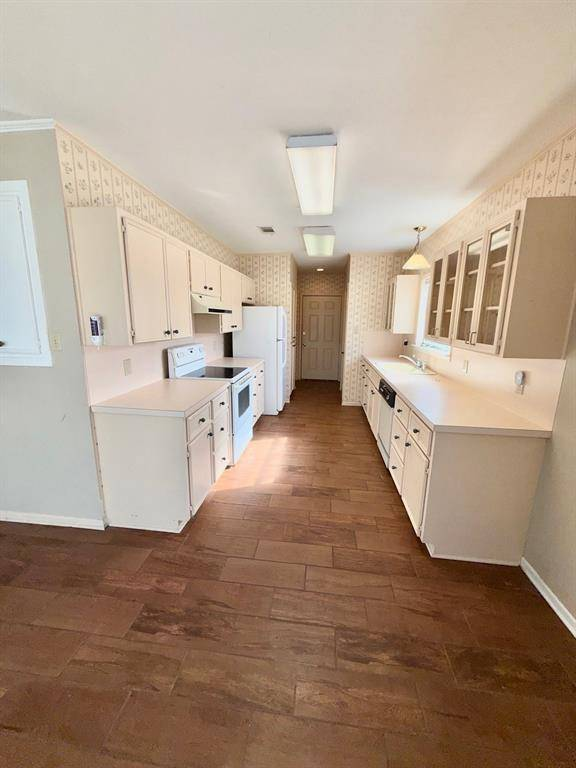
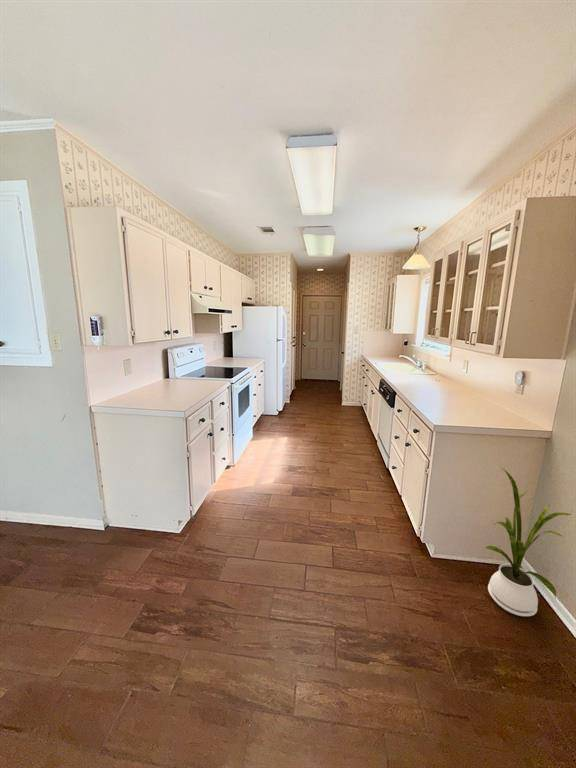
+ house plant [483,466,573,617]
